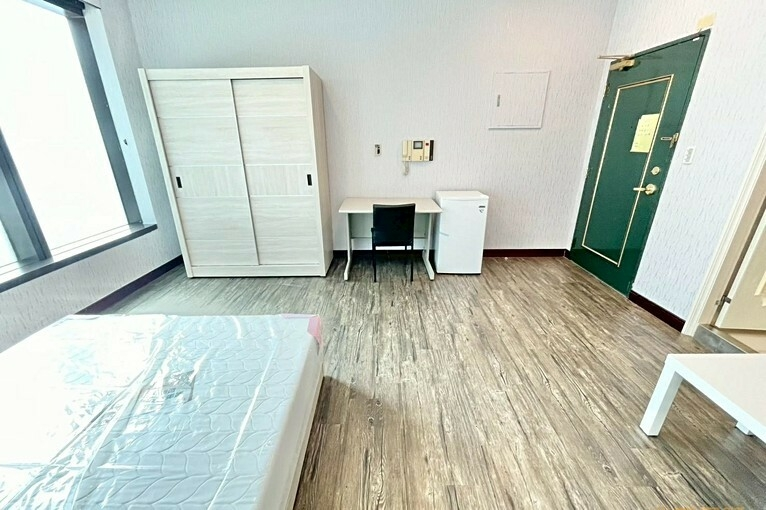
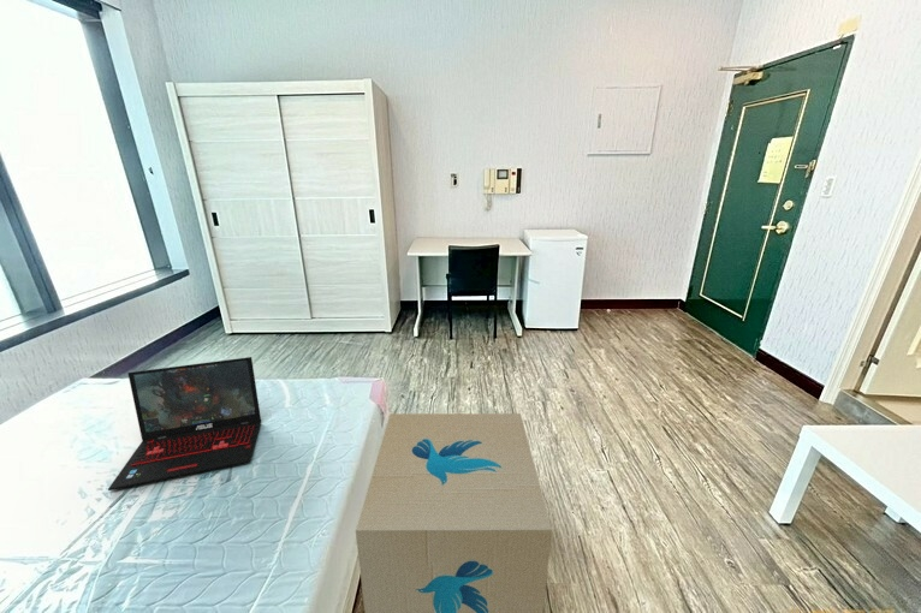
+ laptop [107,356,262,492]
+ cardboard box [355,412,553,613]
